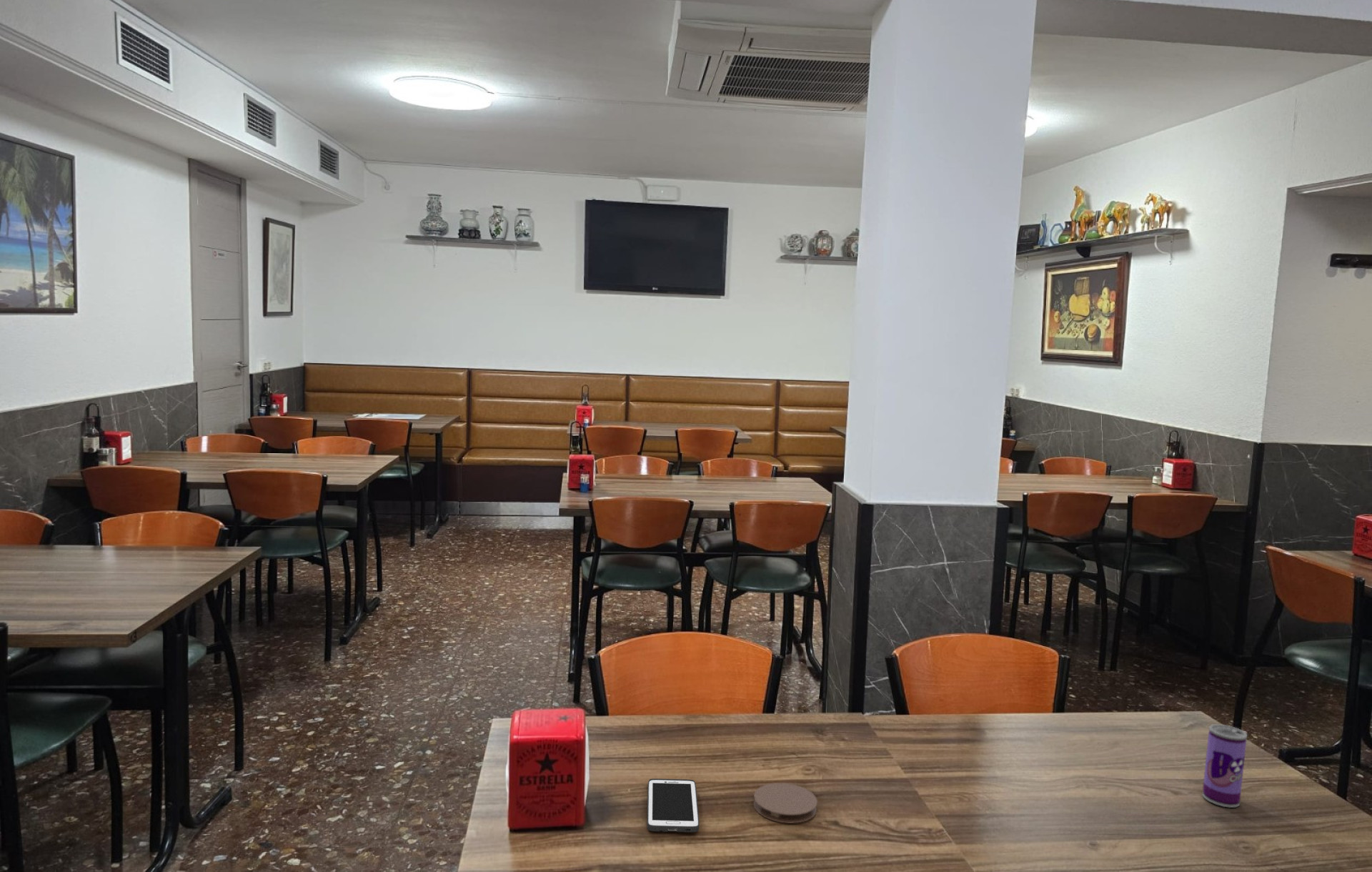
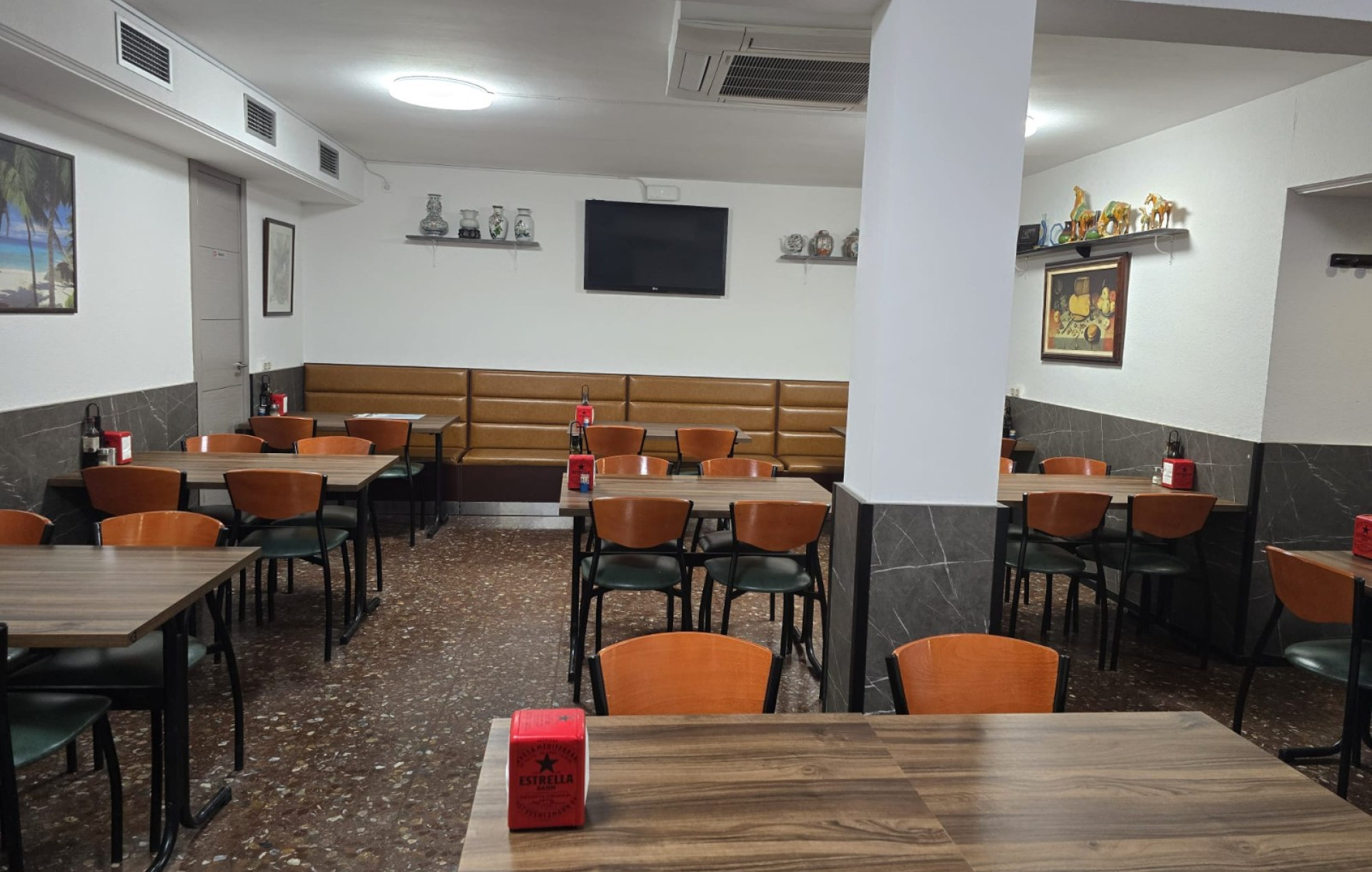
- cell phone [647,778,700,833]
- coaster [752,782,818,824]
- beverage can [1202,723,1248,808]
